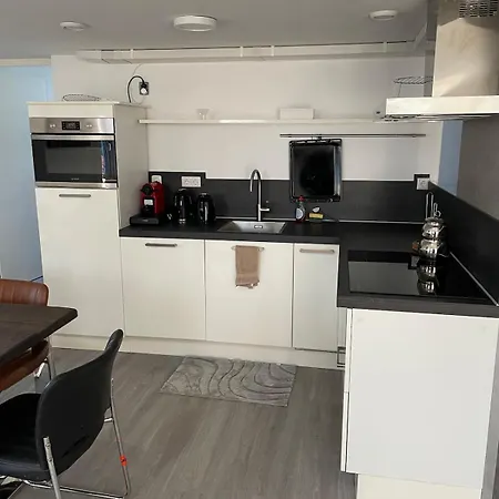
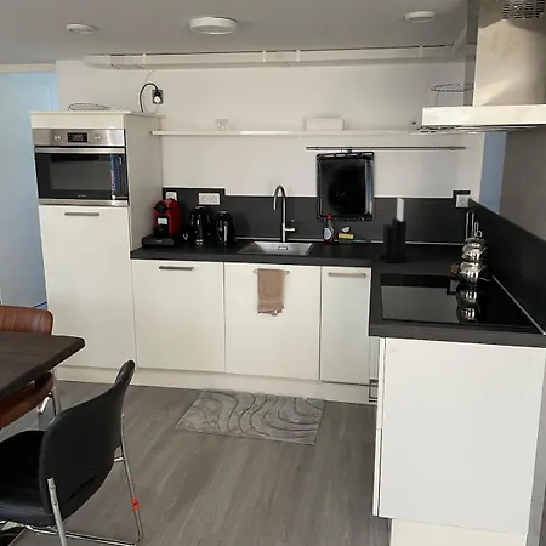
+ knife block [379,197,408,263]
